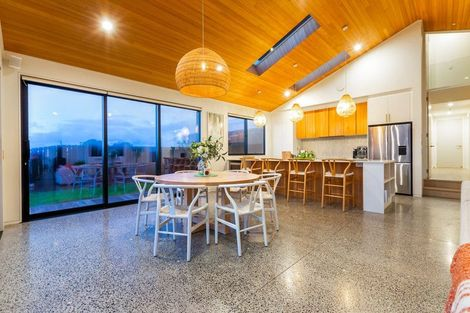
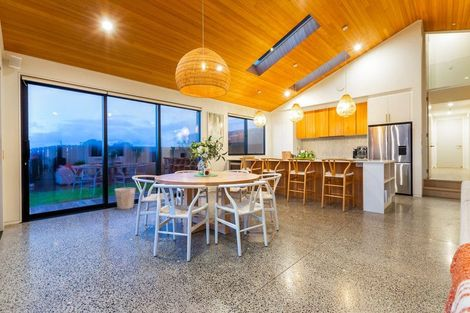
+ waste bin [114,187,136,210]
